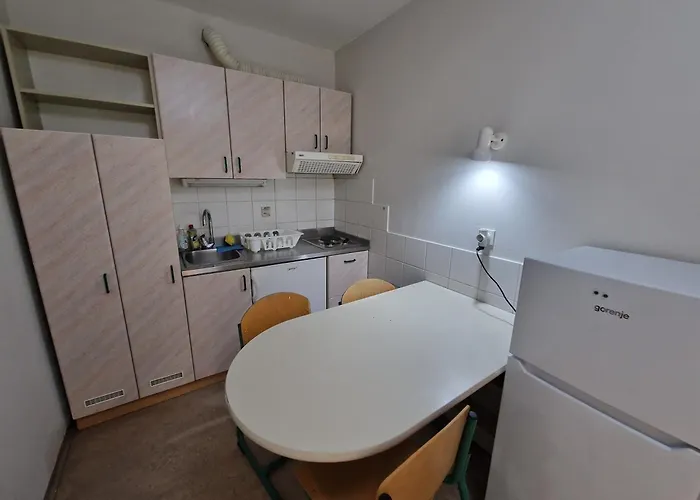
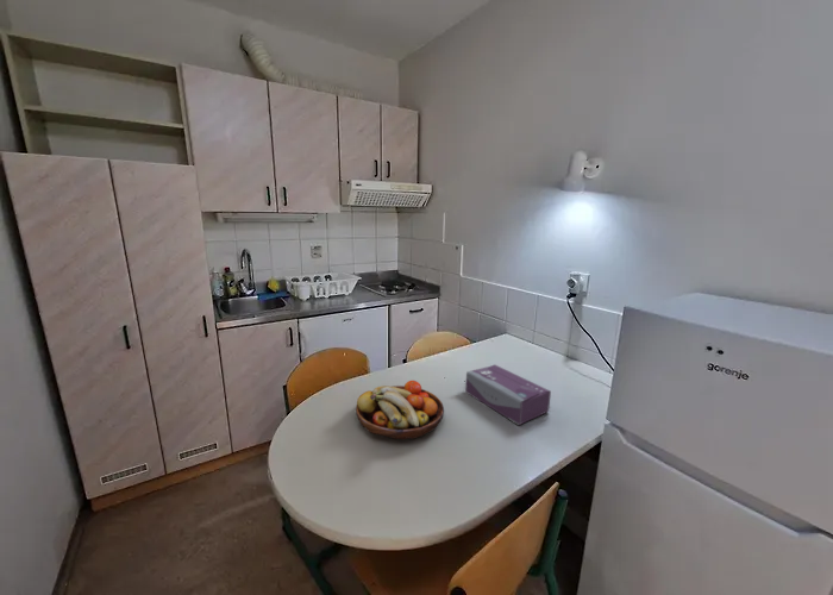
+ tissue box [464,363,552,426]
+ fruit bowl [355,380,445,440]
